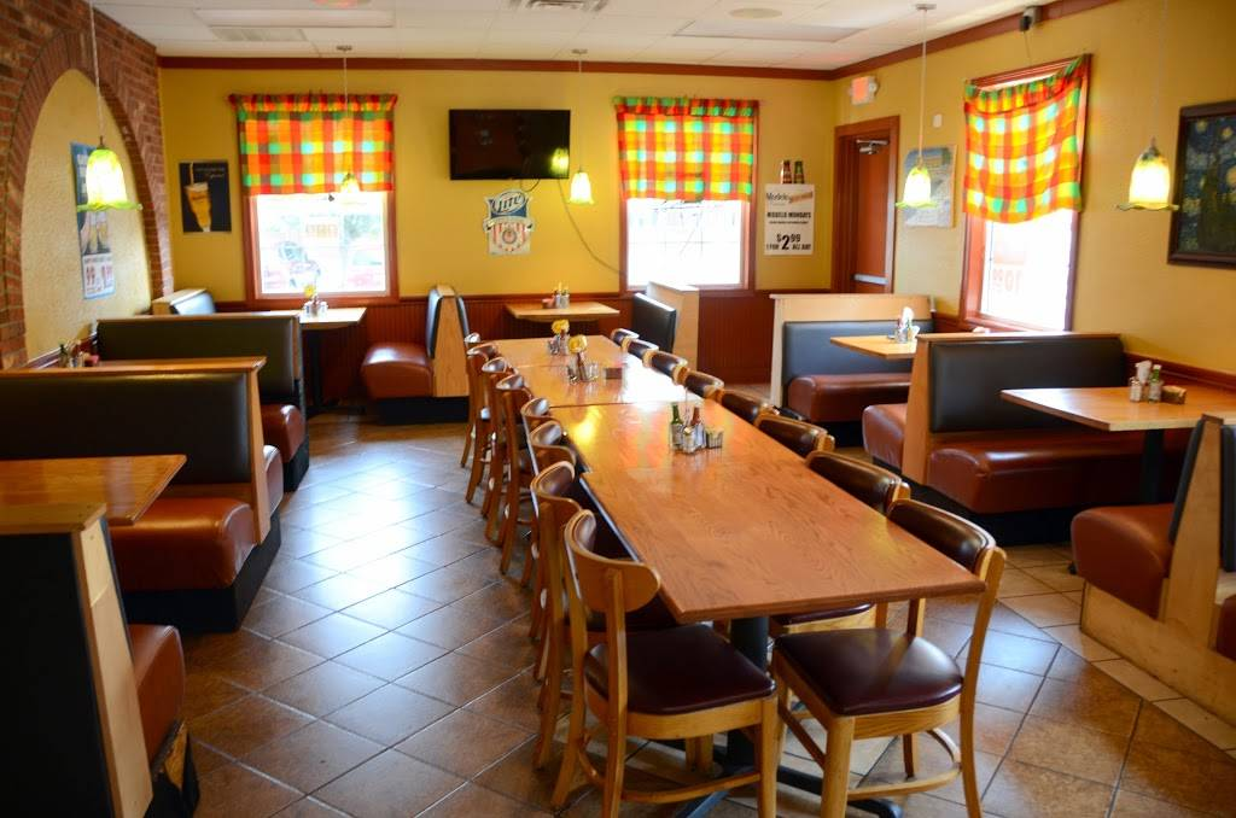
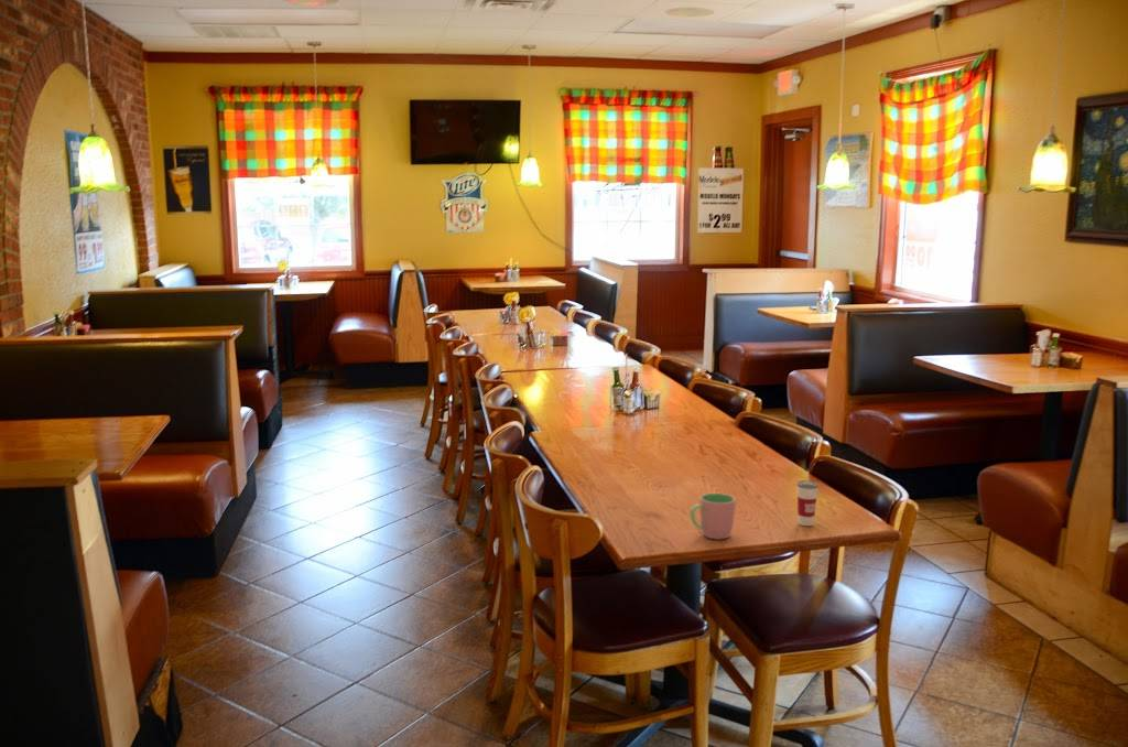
+ cup [796,468,820,527]
+ cup [688,492,736,540]
